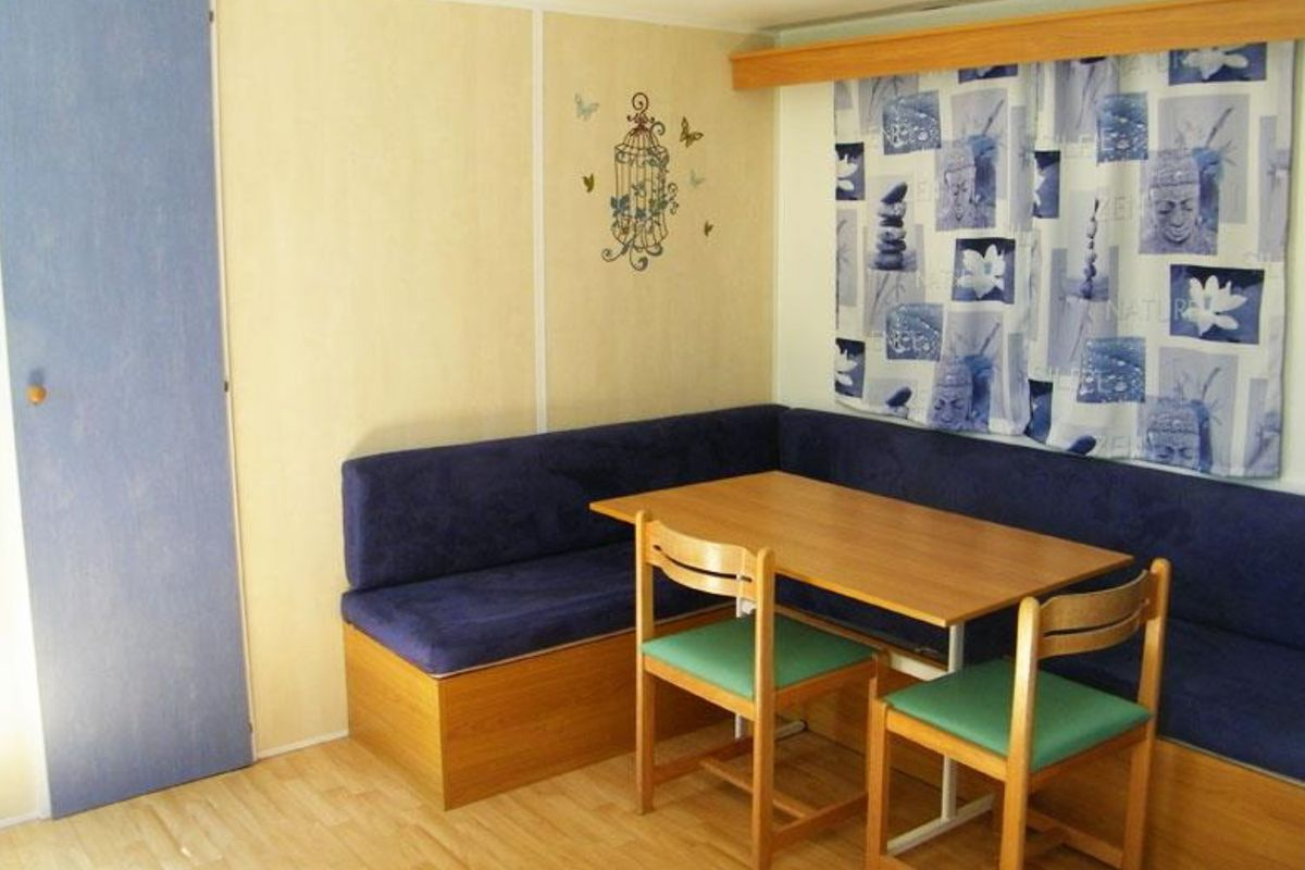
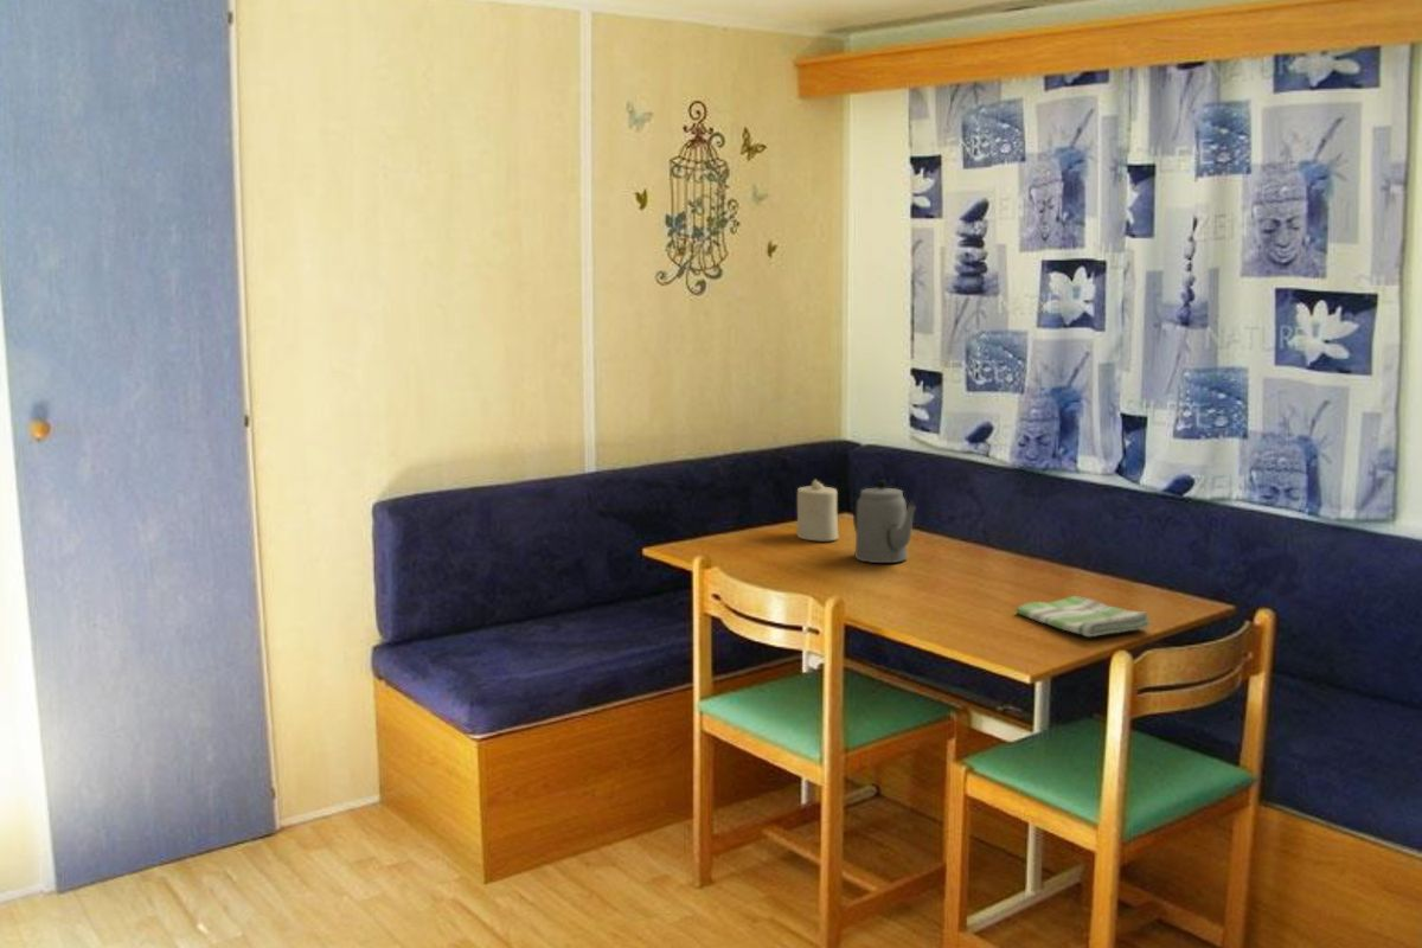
+ candle [796,479,839,542]
+ teapot [852,479,917,564]
+ dish towel [1014,595,1152,638]
